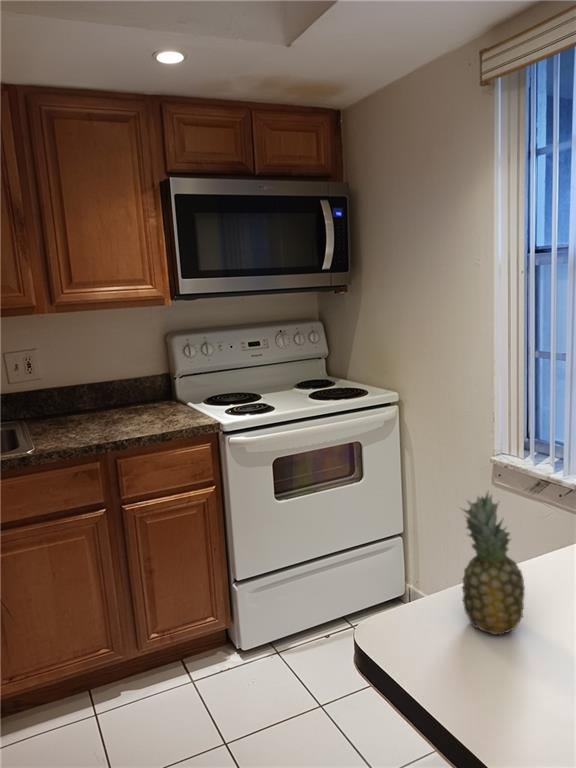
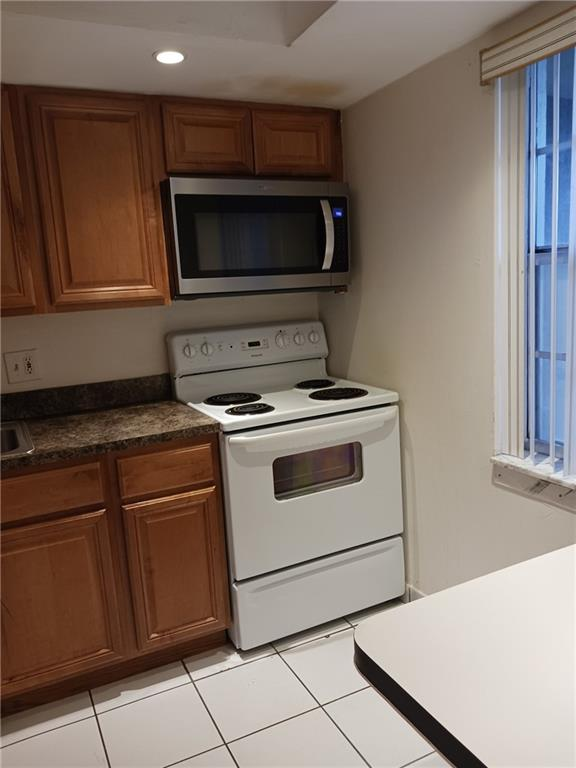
- fruit [459,490,526,636]
